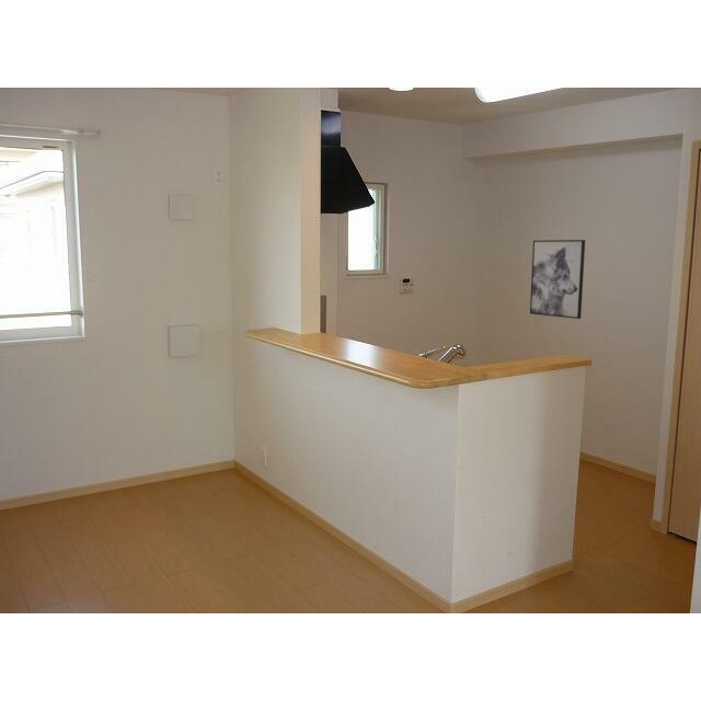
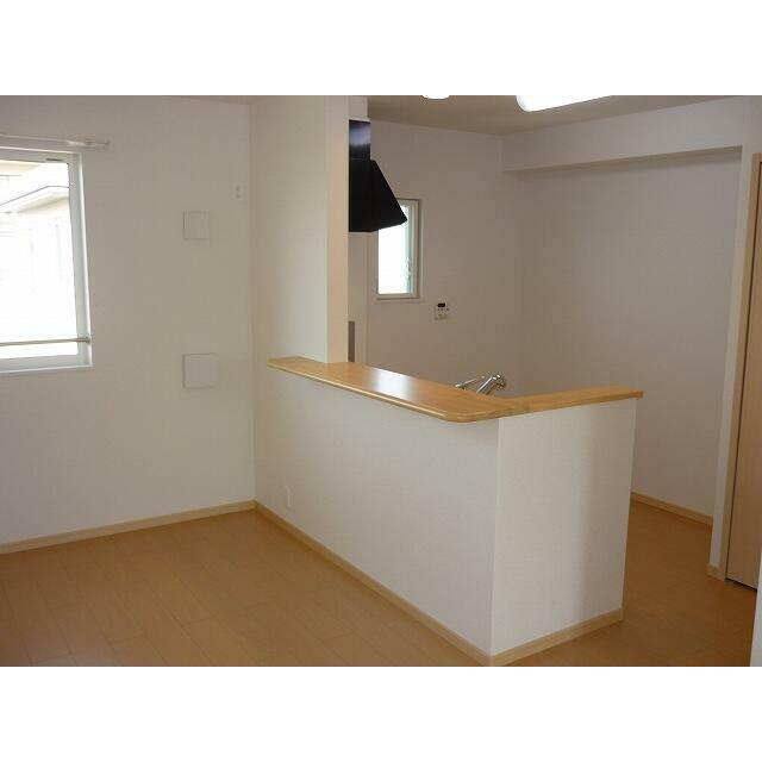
- wall art [529,239,586,320]
